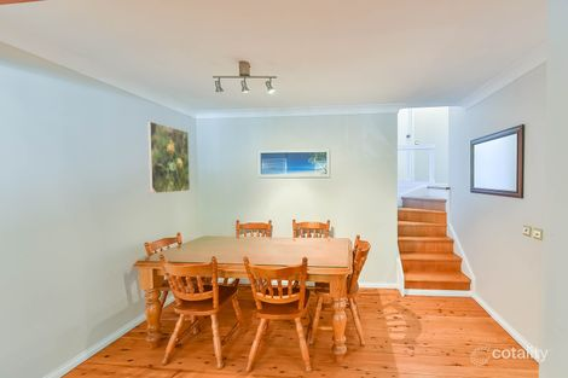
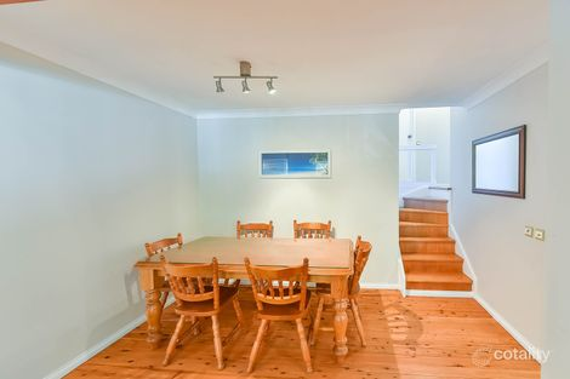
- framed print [146,121,191,194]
